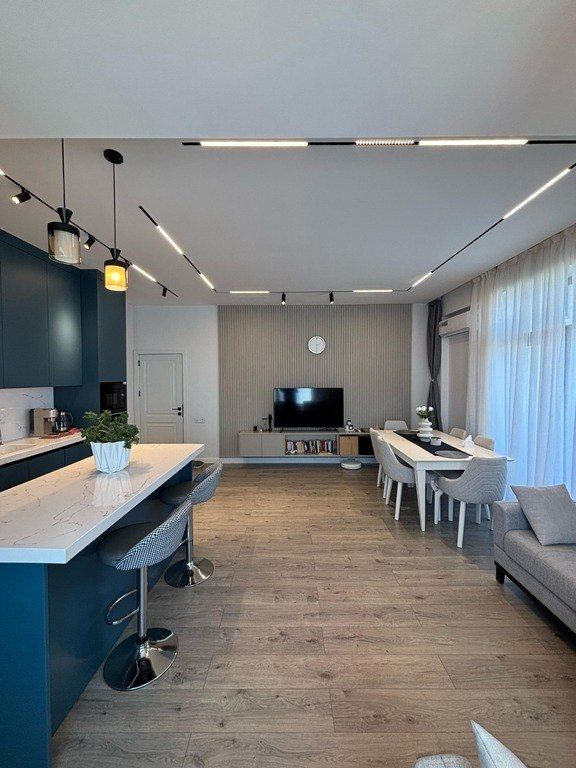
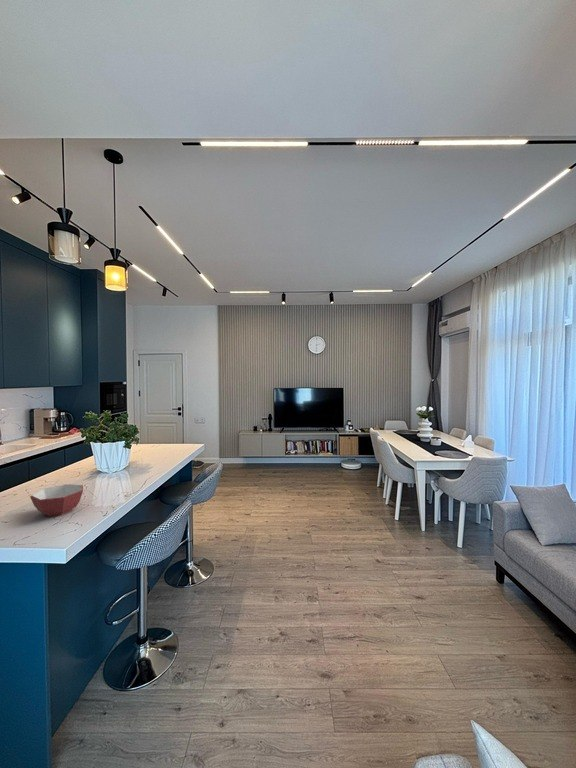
+ bowl [29,483,84,517]
